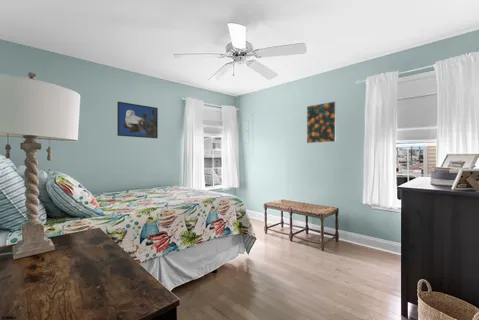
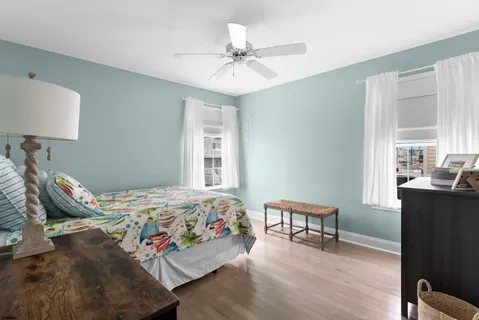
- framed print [306,100,337,144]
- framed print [116,101,159,139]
